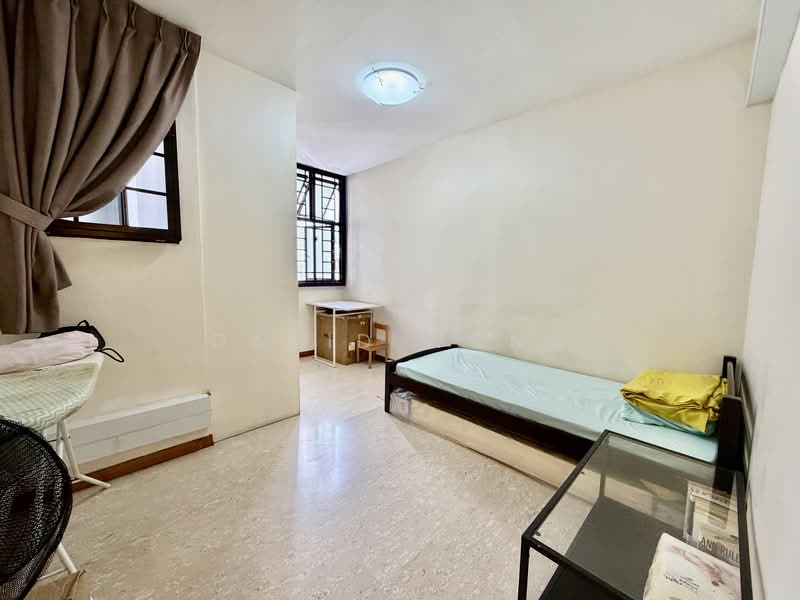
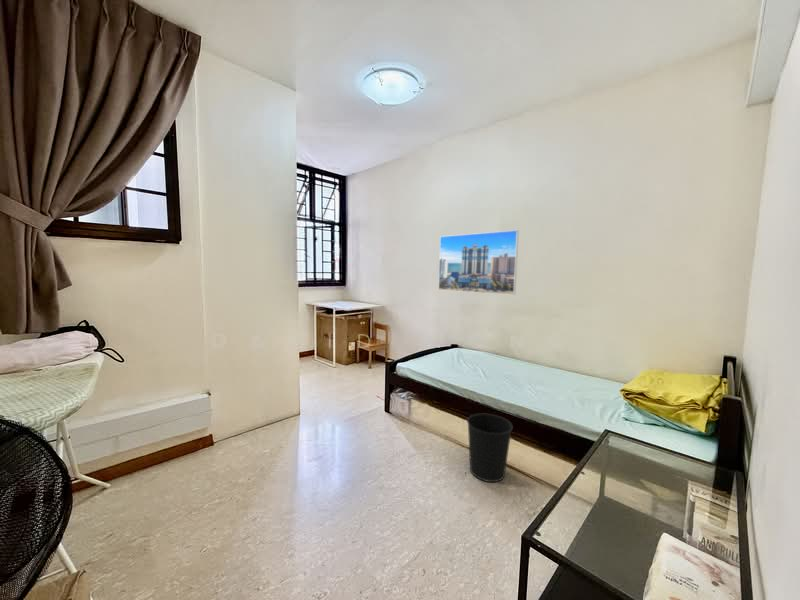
+ wastebasket [466,413,514,483]
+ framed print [438,229,520,296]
